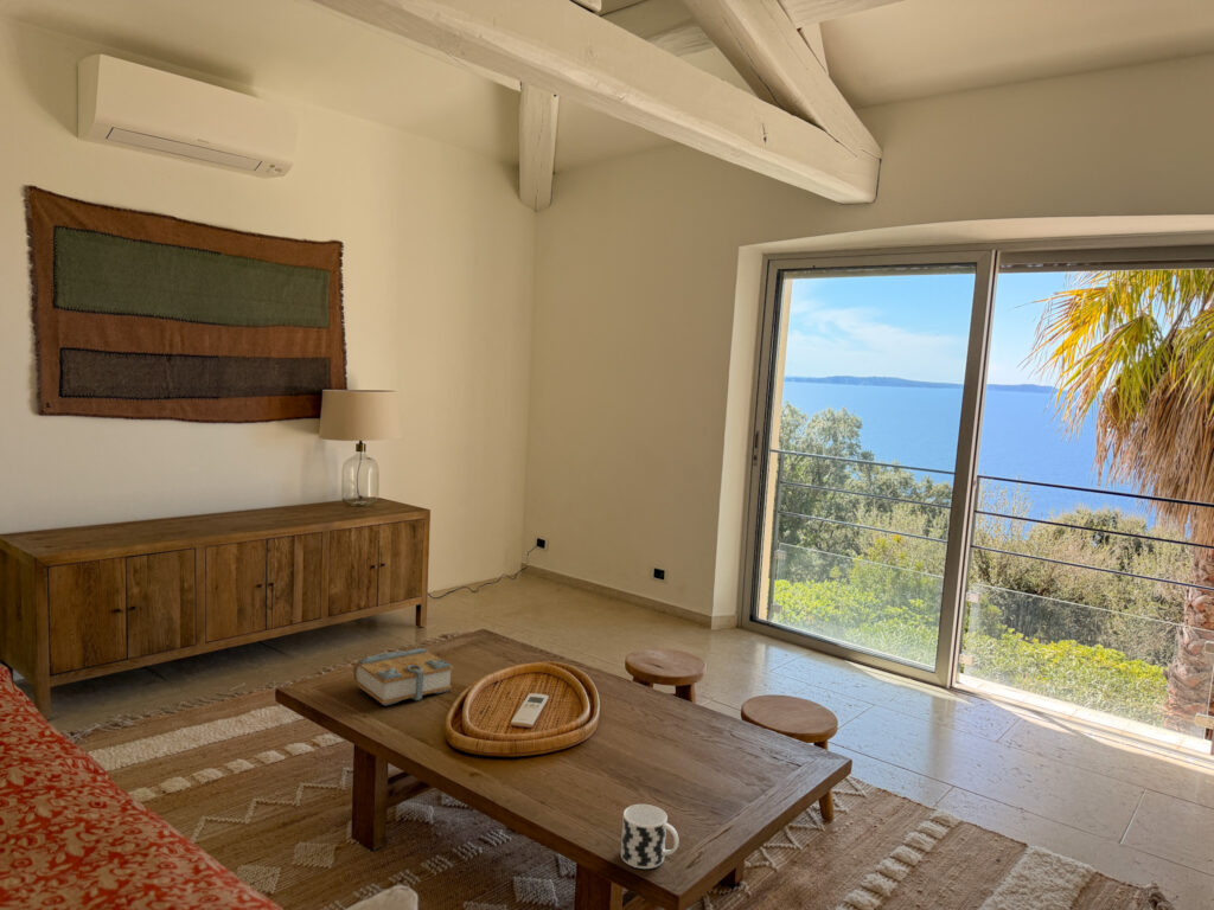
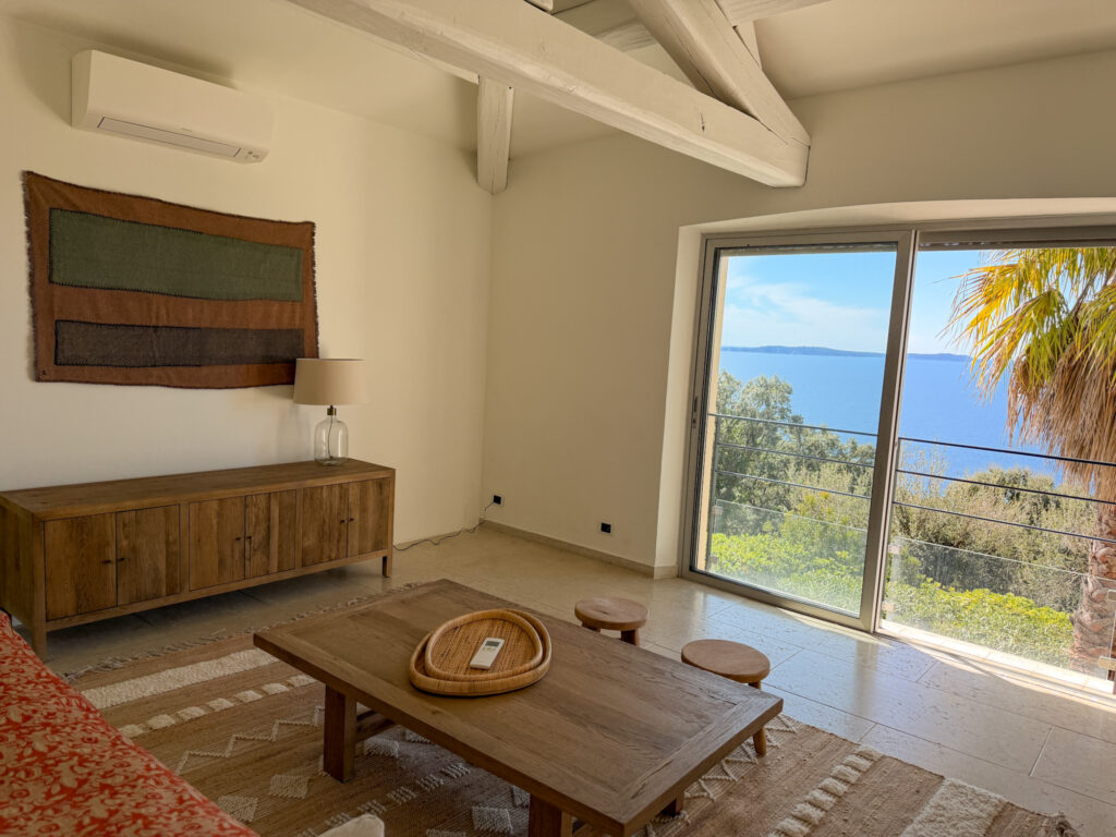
- book [352,647,454,706]
- cup [620,803,679,870]
